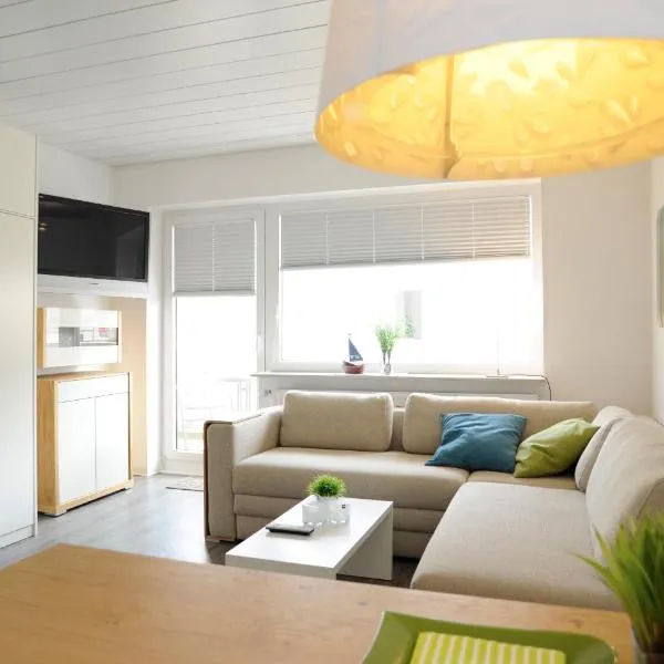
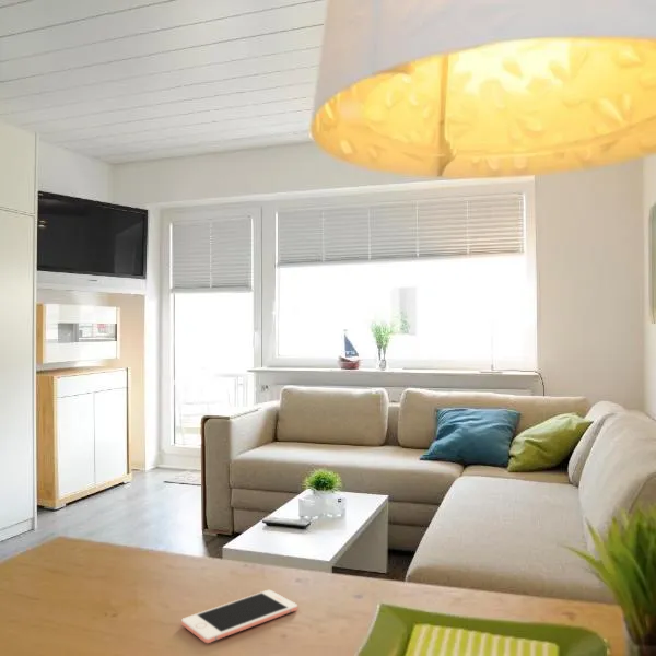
+ cell phone [180,589,298,644]
